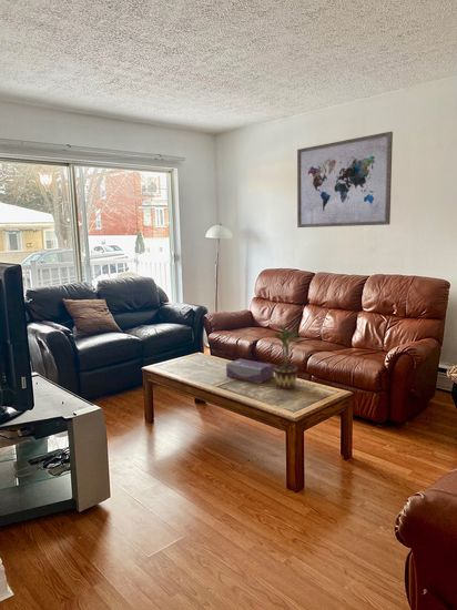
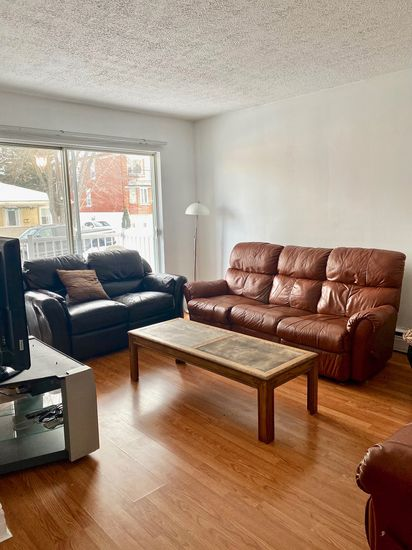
- potted plant [268,325,307,390]
- tissue box [225,358,275,384]
- wall art [296,131,394,228]
